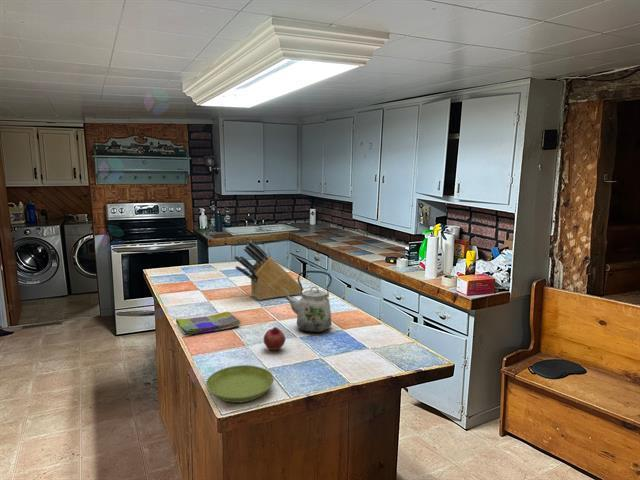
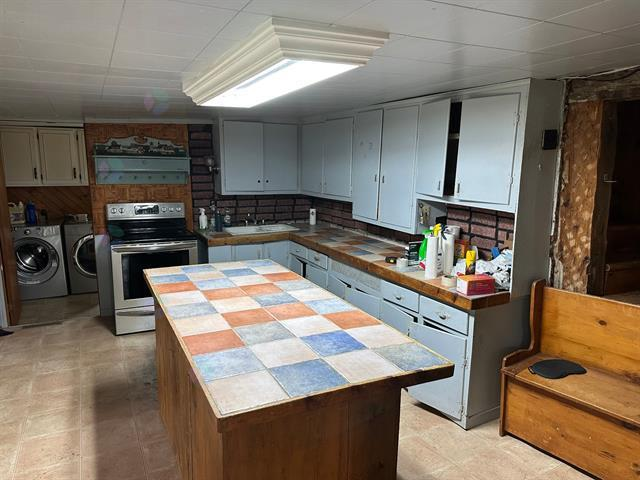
- kettle [283,270,333,333]
- fruit [263,326,286,351]
- knife block [233,239,305,301]
- saucer [205,364,275,404]
- dish towel [175,311,242,336]
